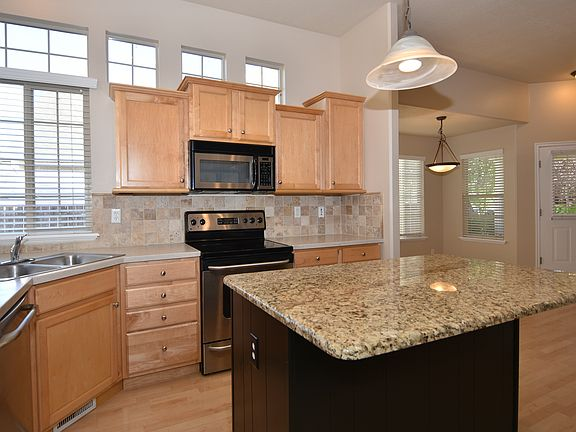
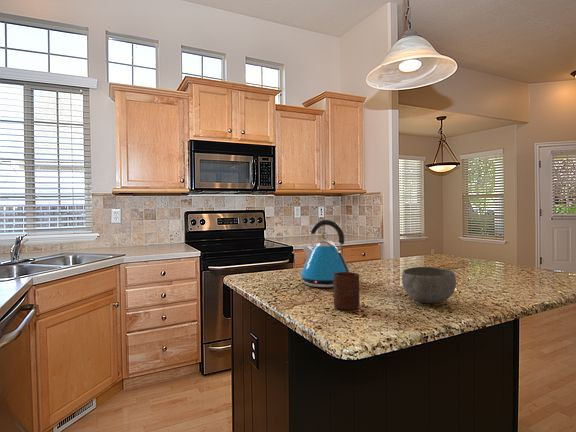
+ bowl [401,266,457,304]
+ kettle [300,219,351,288]
+ cup [332,271,361,311]
